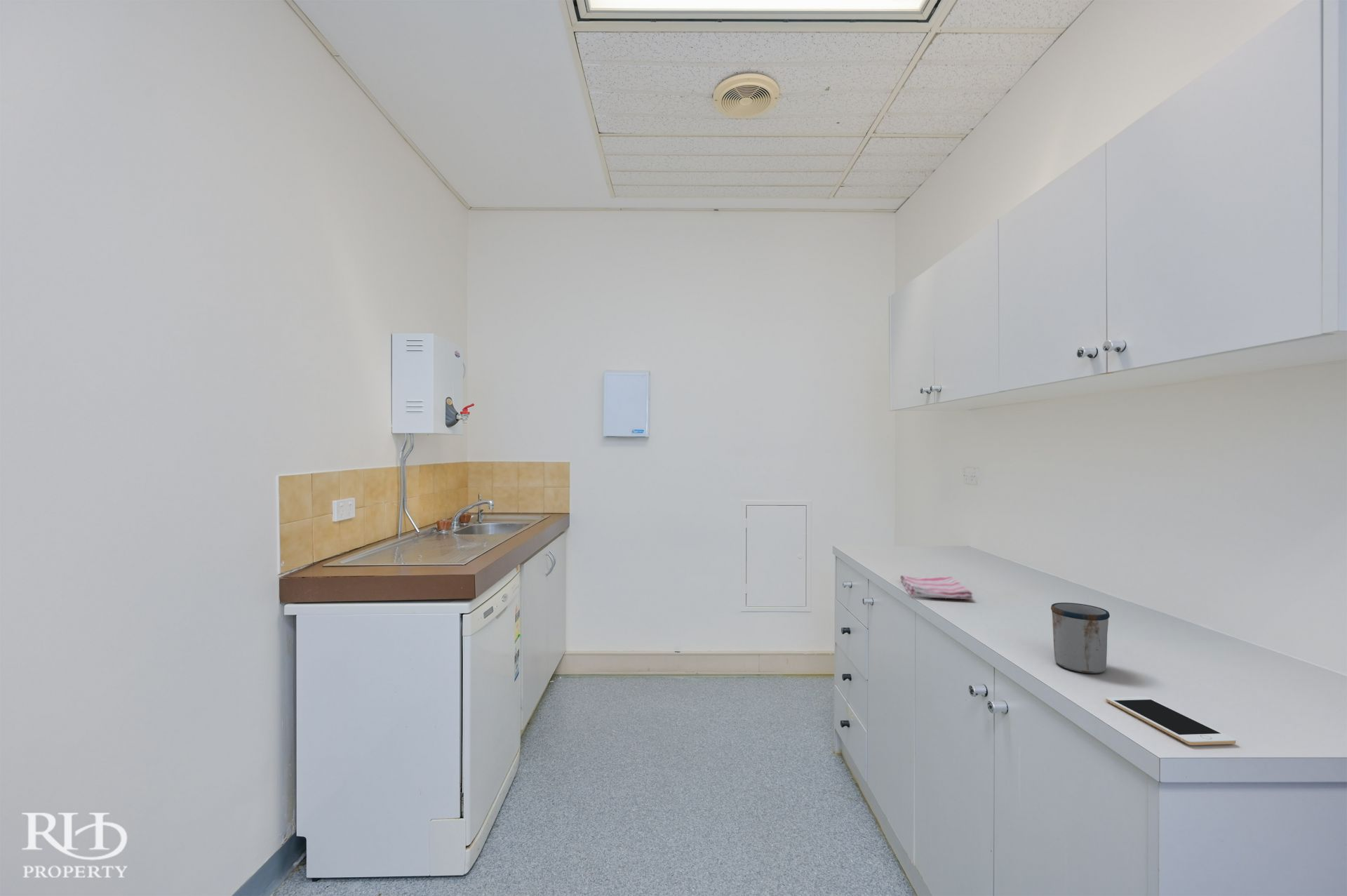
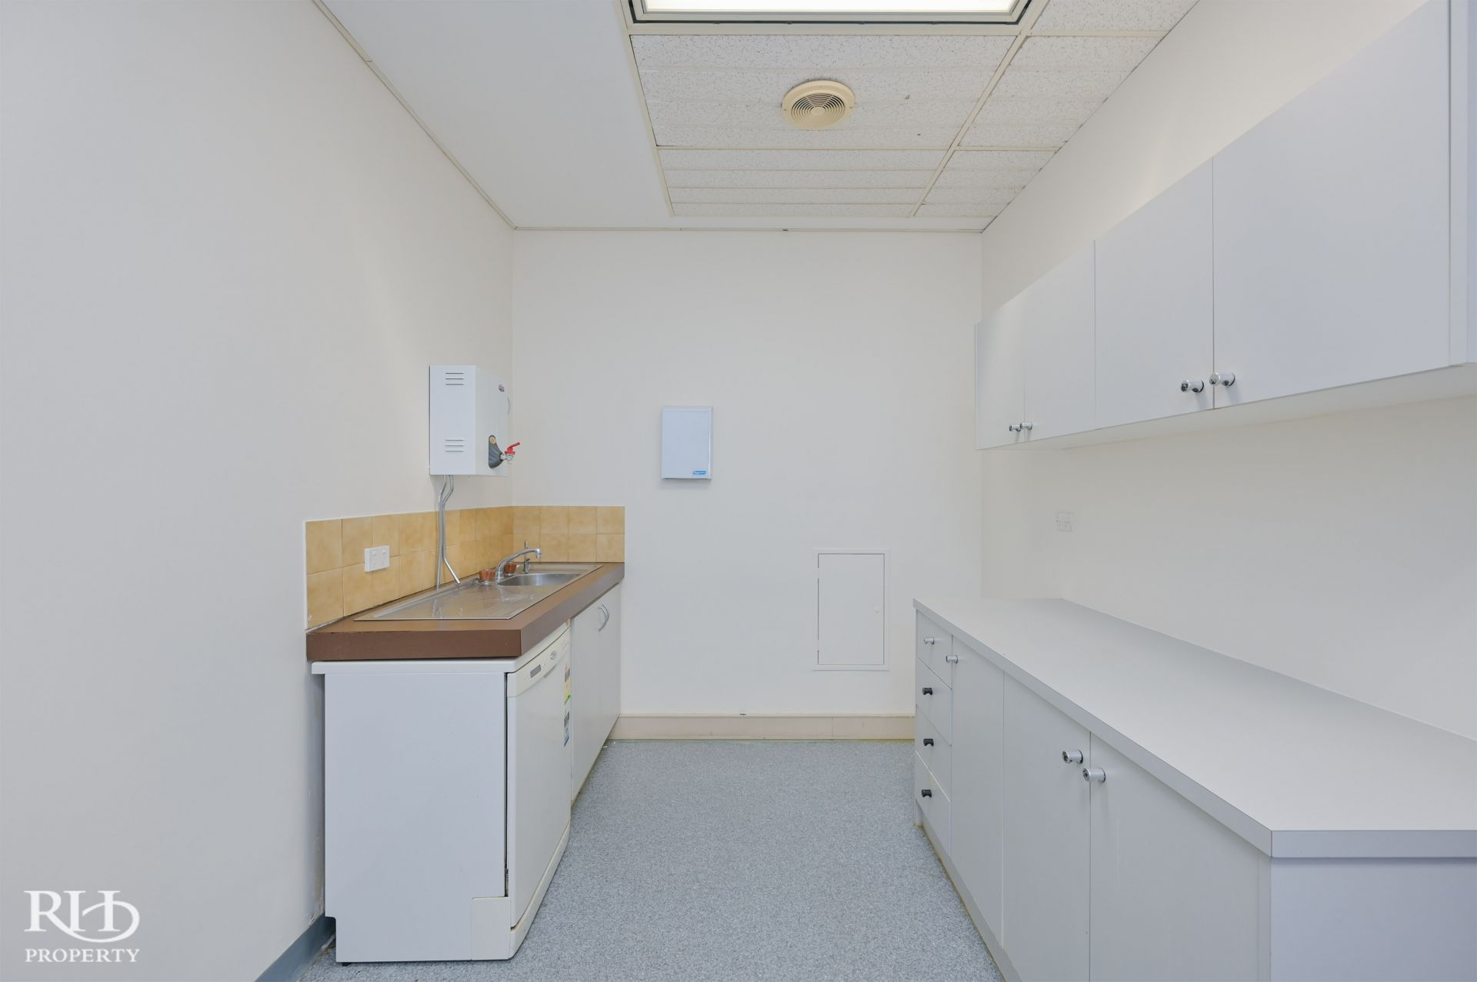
- dish towel [899,575,973,600]
- cell phone [1105,696,1236,746]
- mug [1050,602,1111,674]
